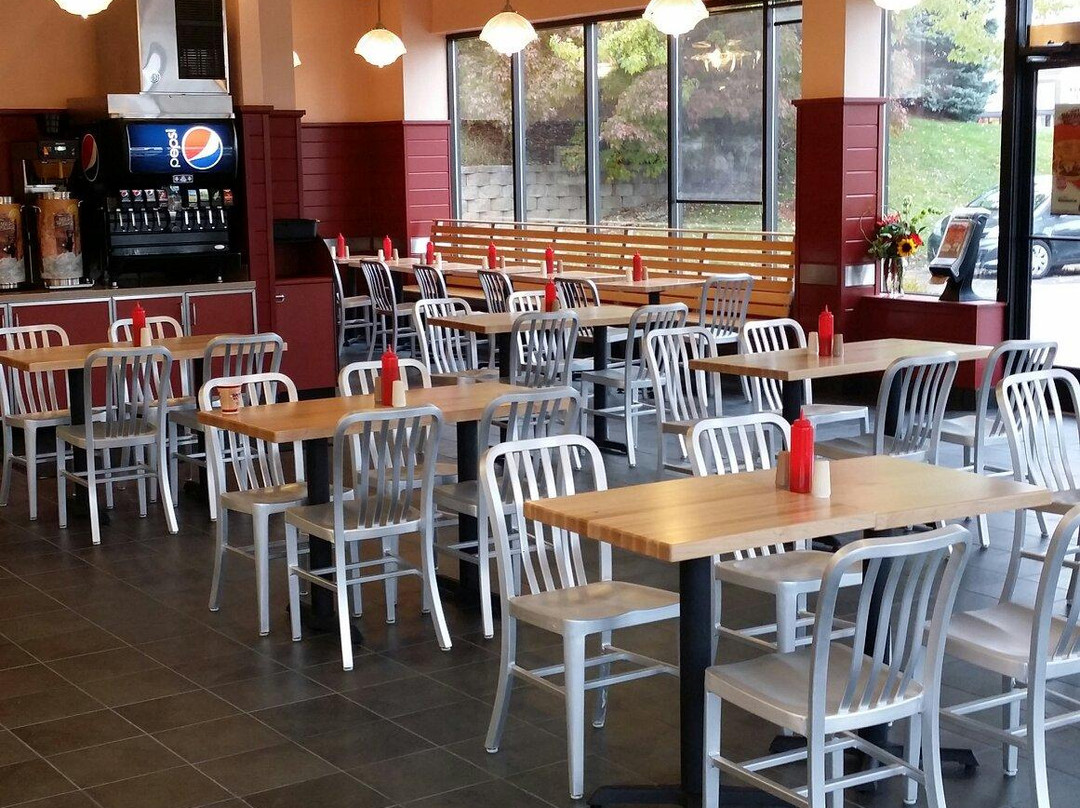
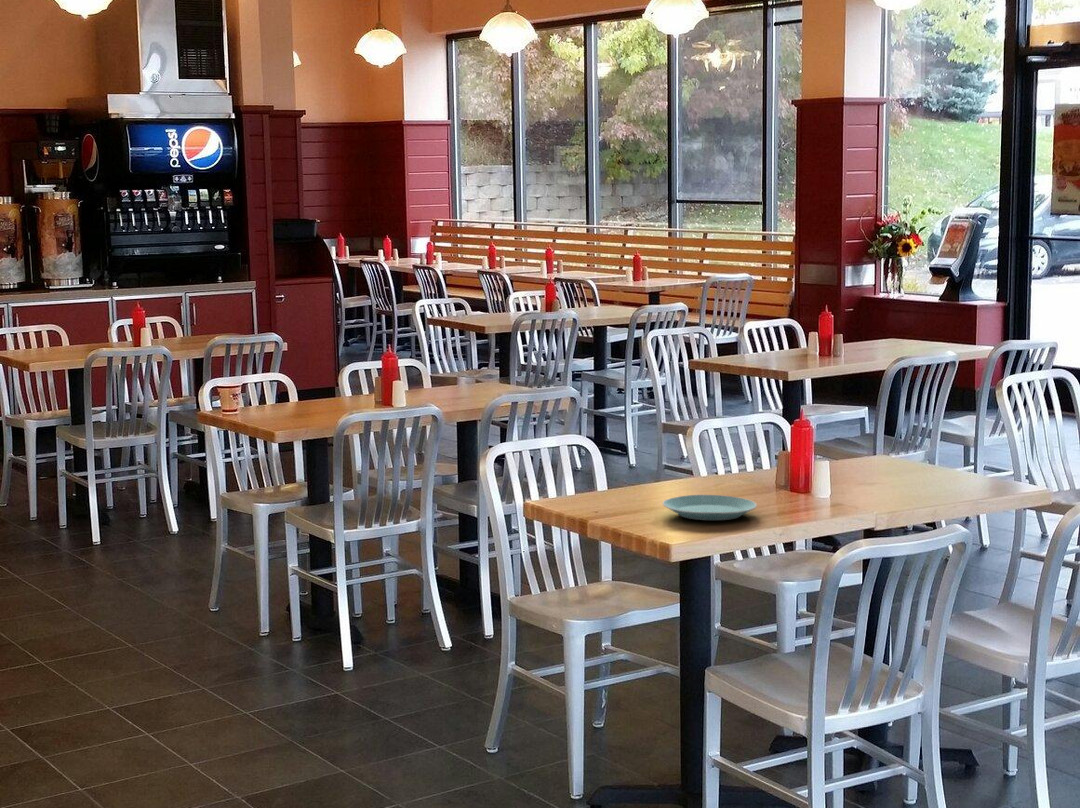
+ plate [661,494,758,521]
